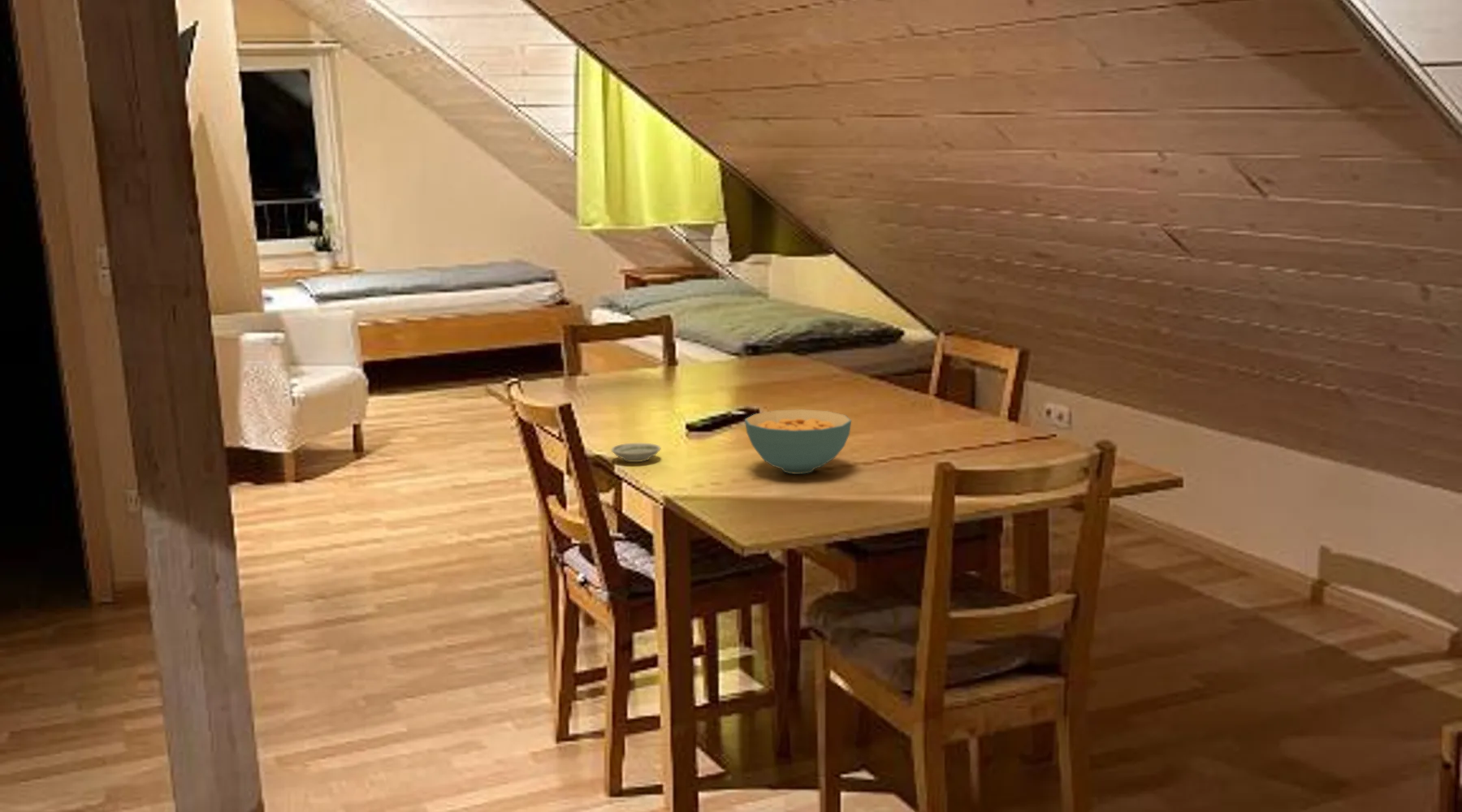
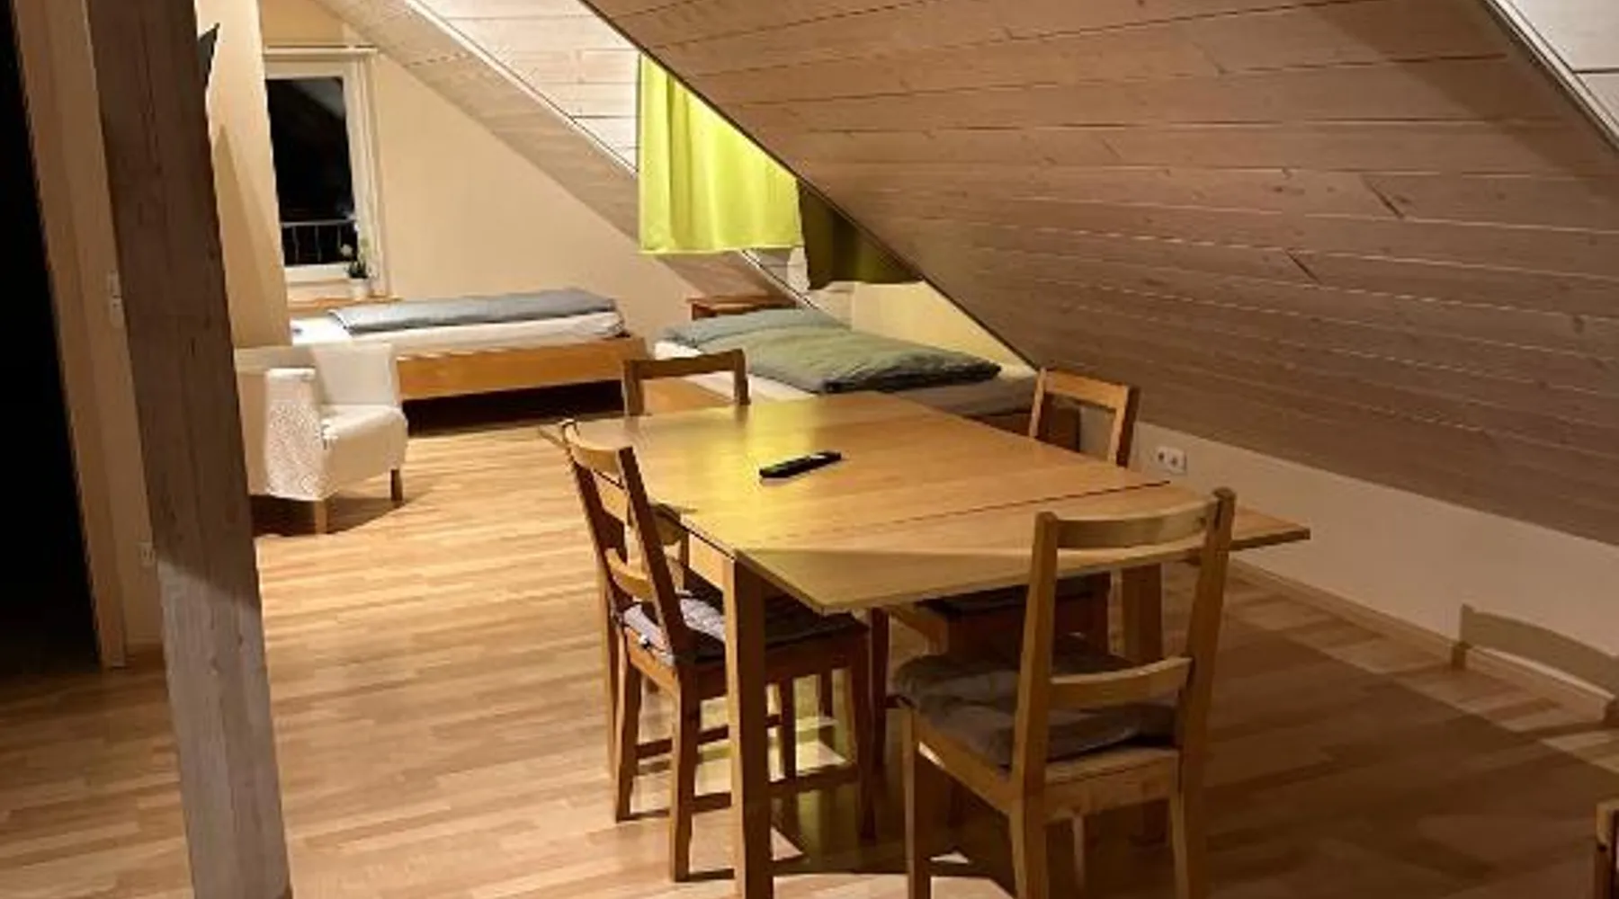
- saucer [611,443,661,463]
- cereal bowl [744,408,852,475]
